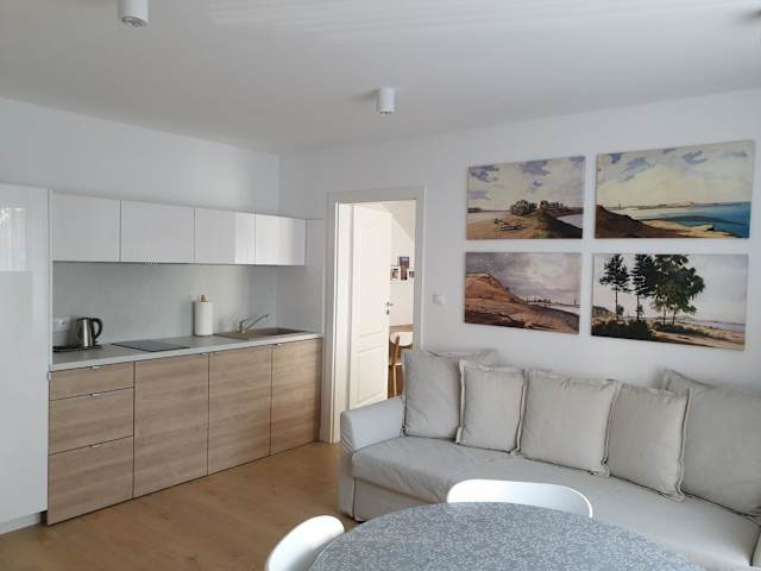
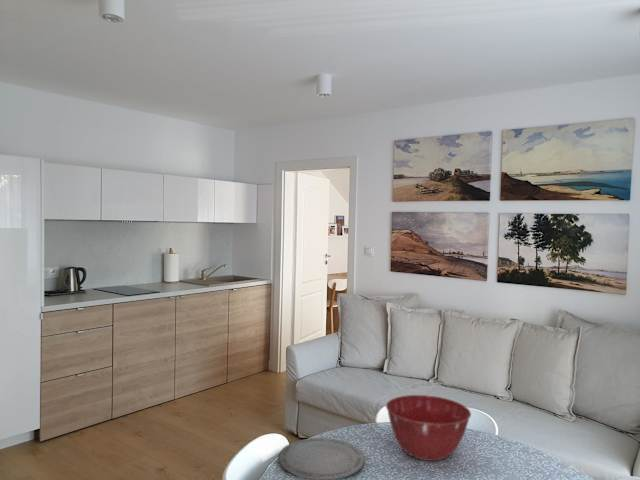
+ mixing bowl [385,394,472,462]
+ plate [278,437,366,480]
